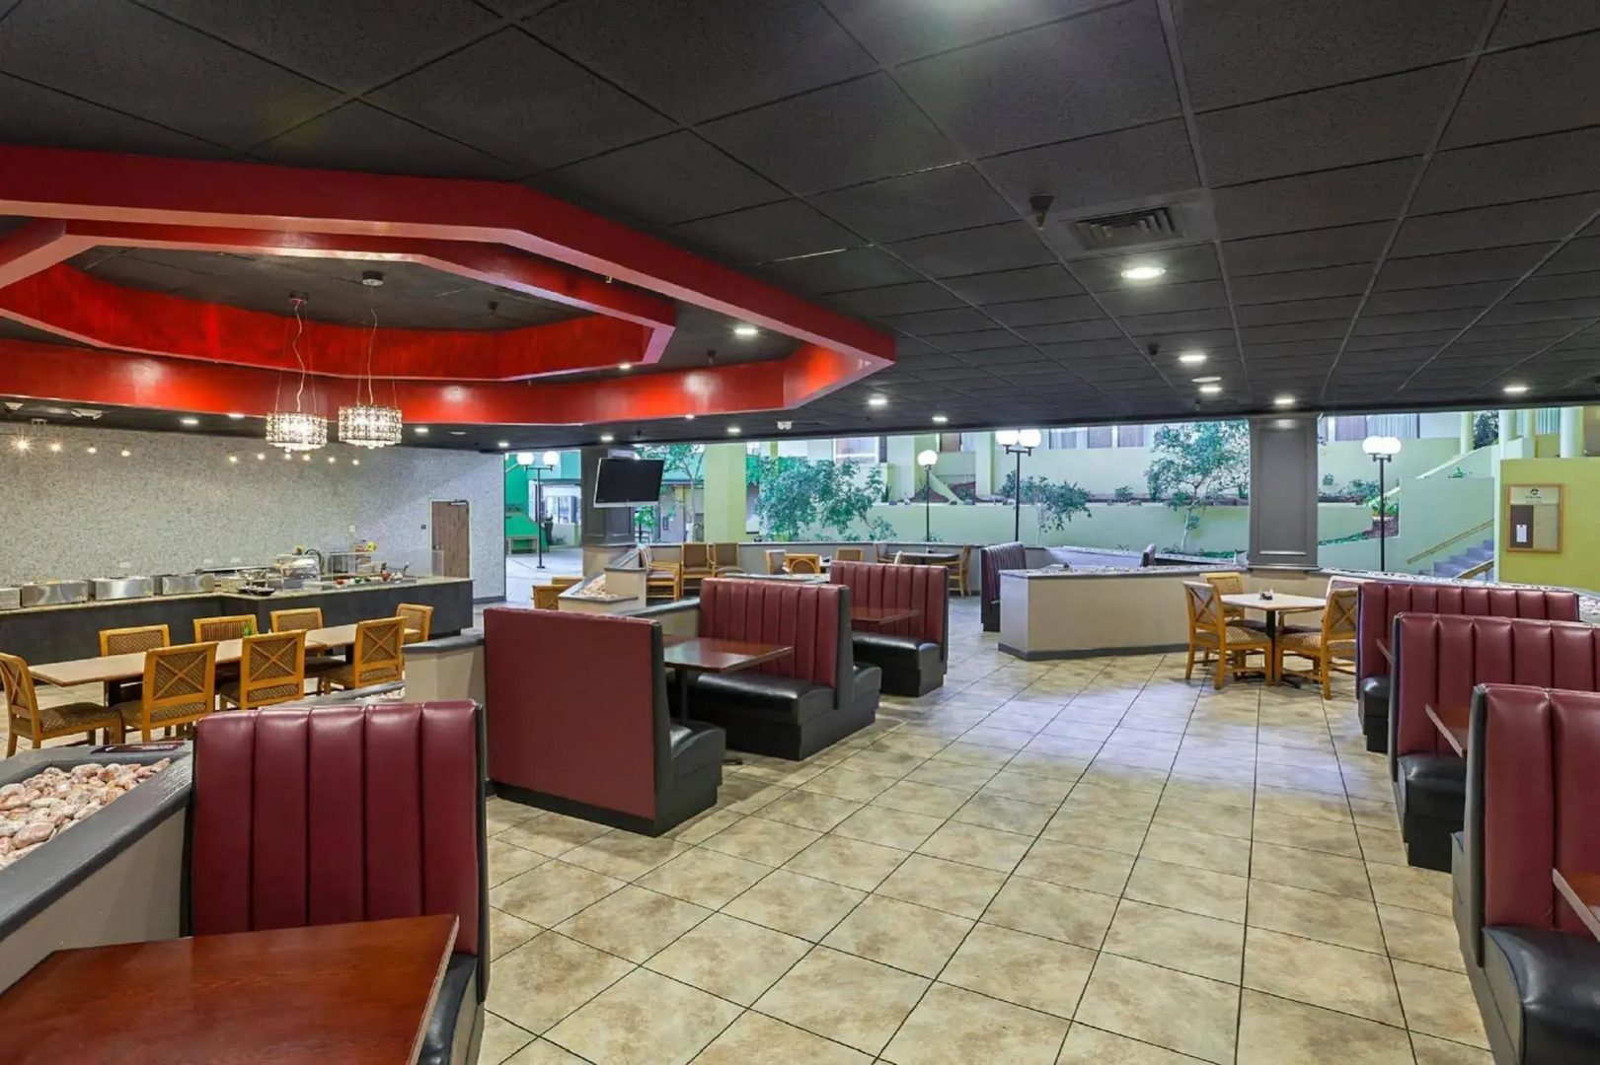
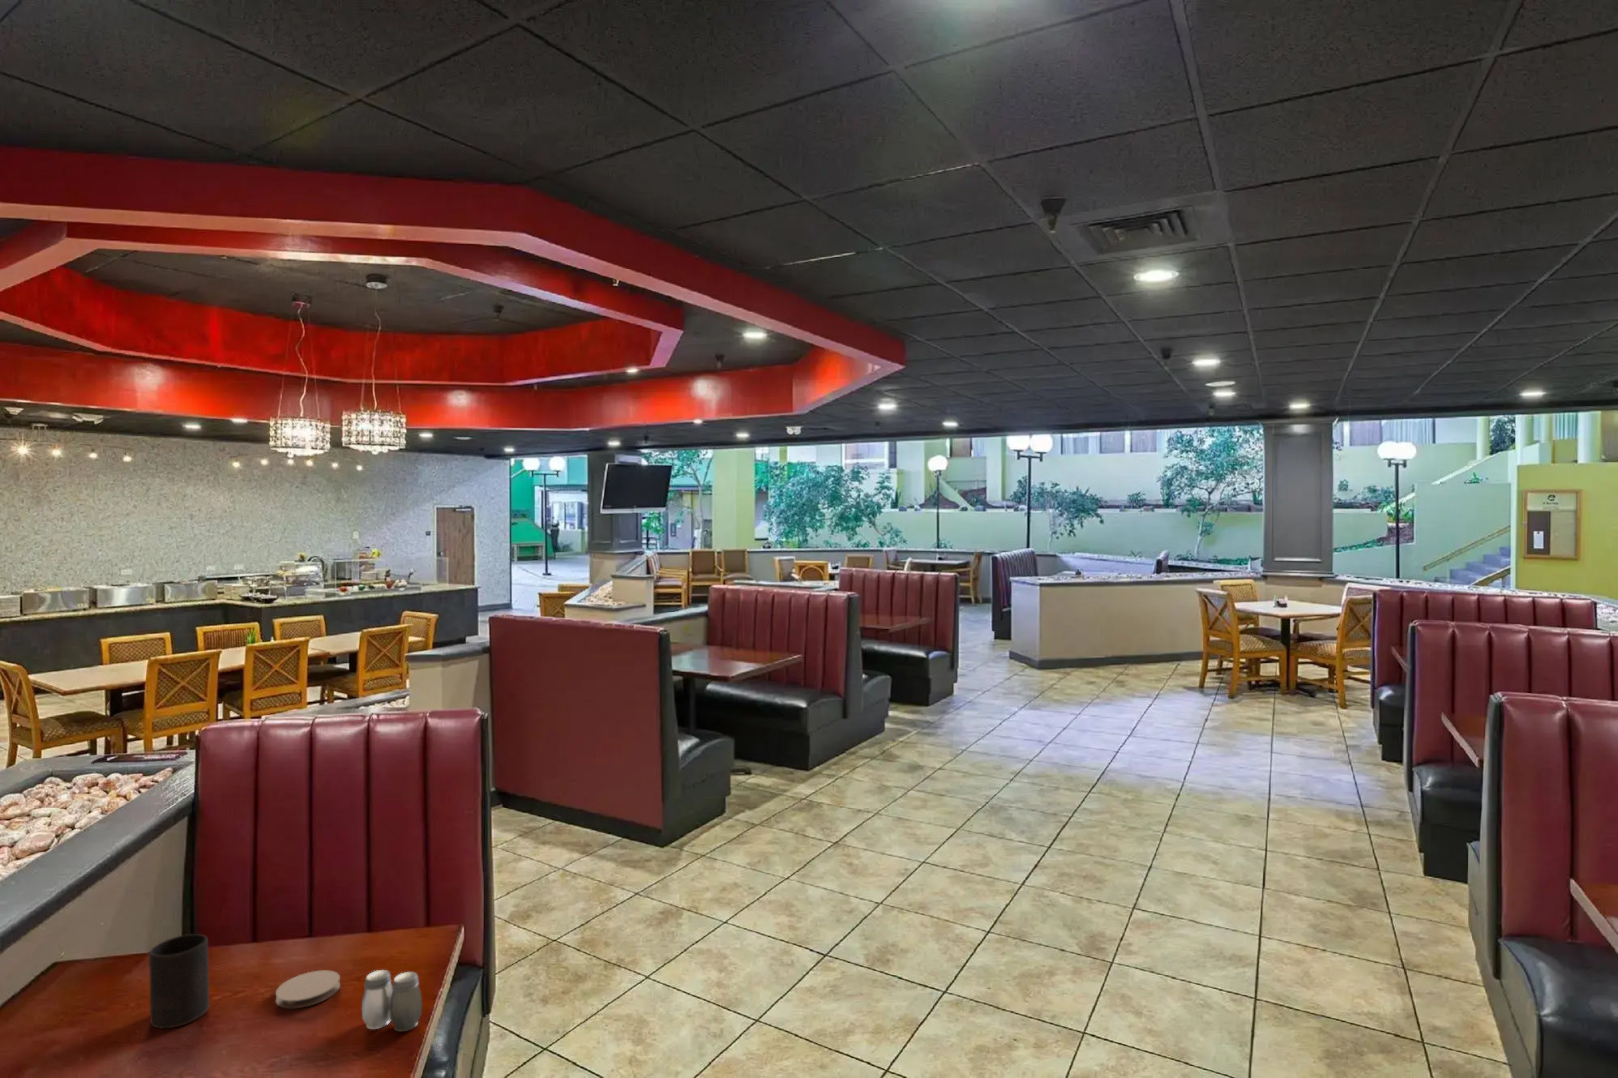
+ coaster [275,970,342,1009]
+ salt and pepper shaker [361,970,423,1032]
+ cup [148,934,209,1029]
